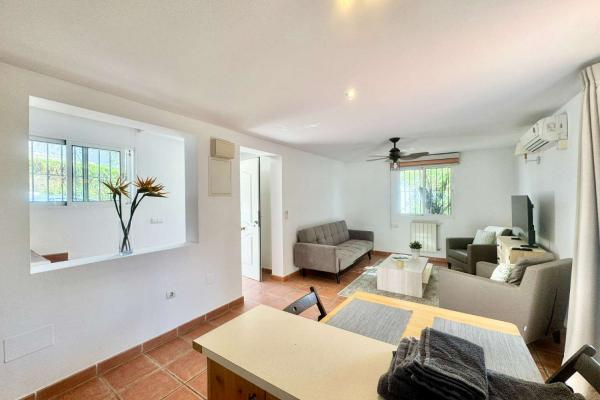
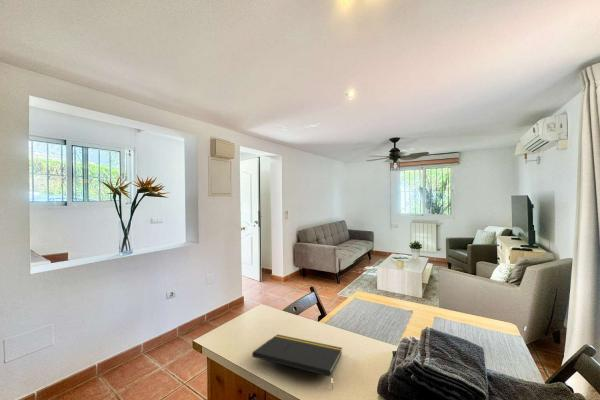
+ notepad [251,333,343,389]
